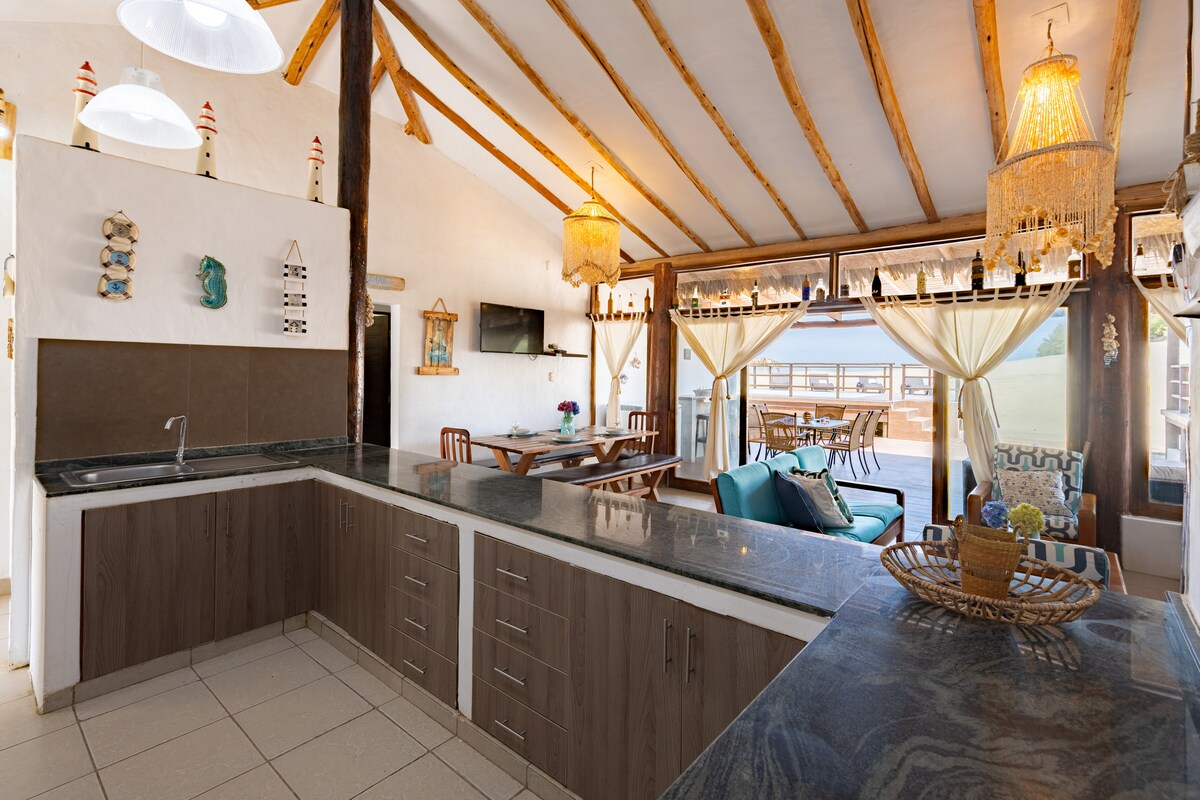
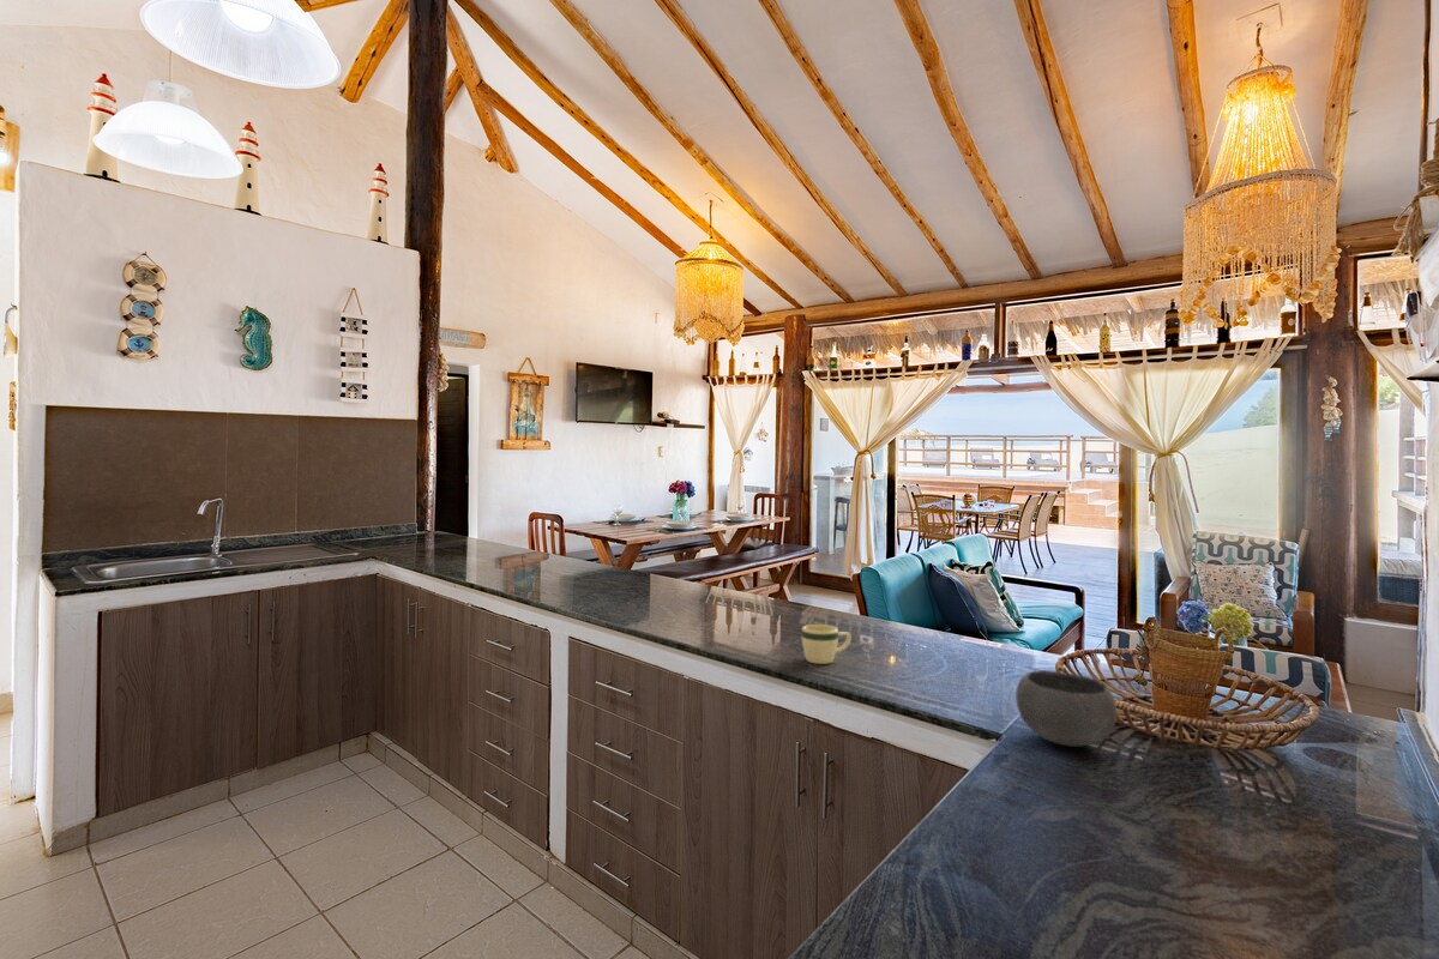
+ mug [801,623,853,665]
+ bowl [1014,669,1118,748]
